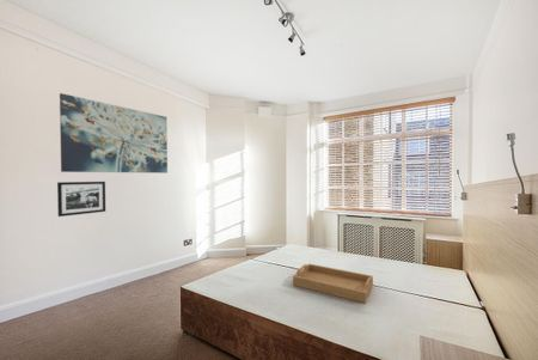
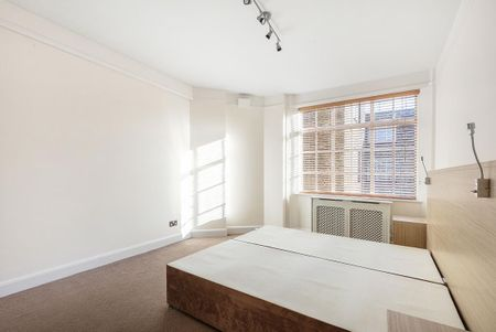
- picture frame [56,181,106,218]
- serving tray [292,262,374,305]
- wall art [59,92,169,175]
